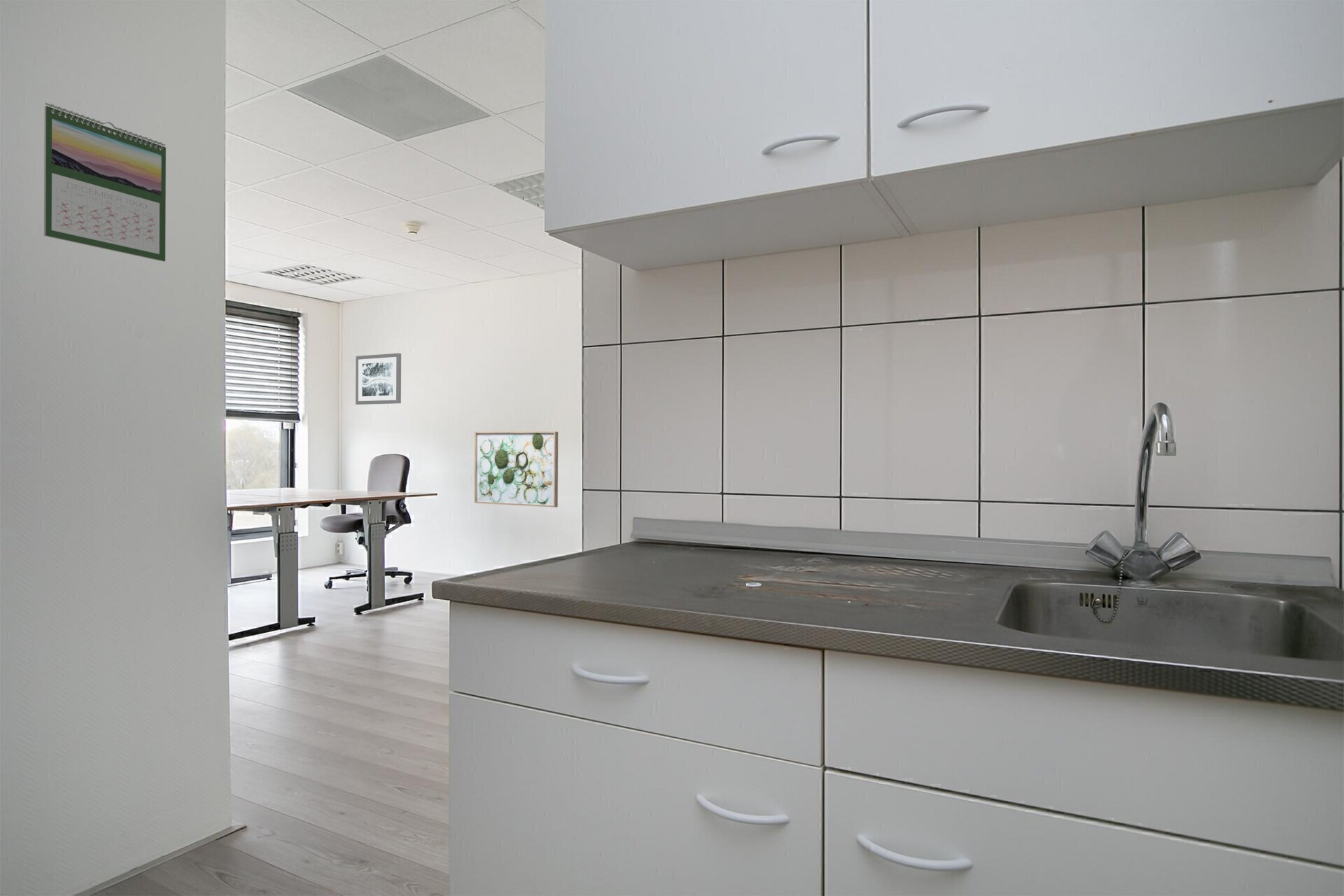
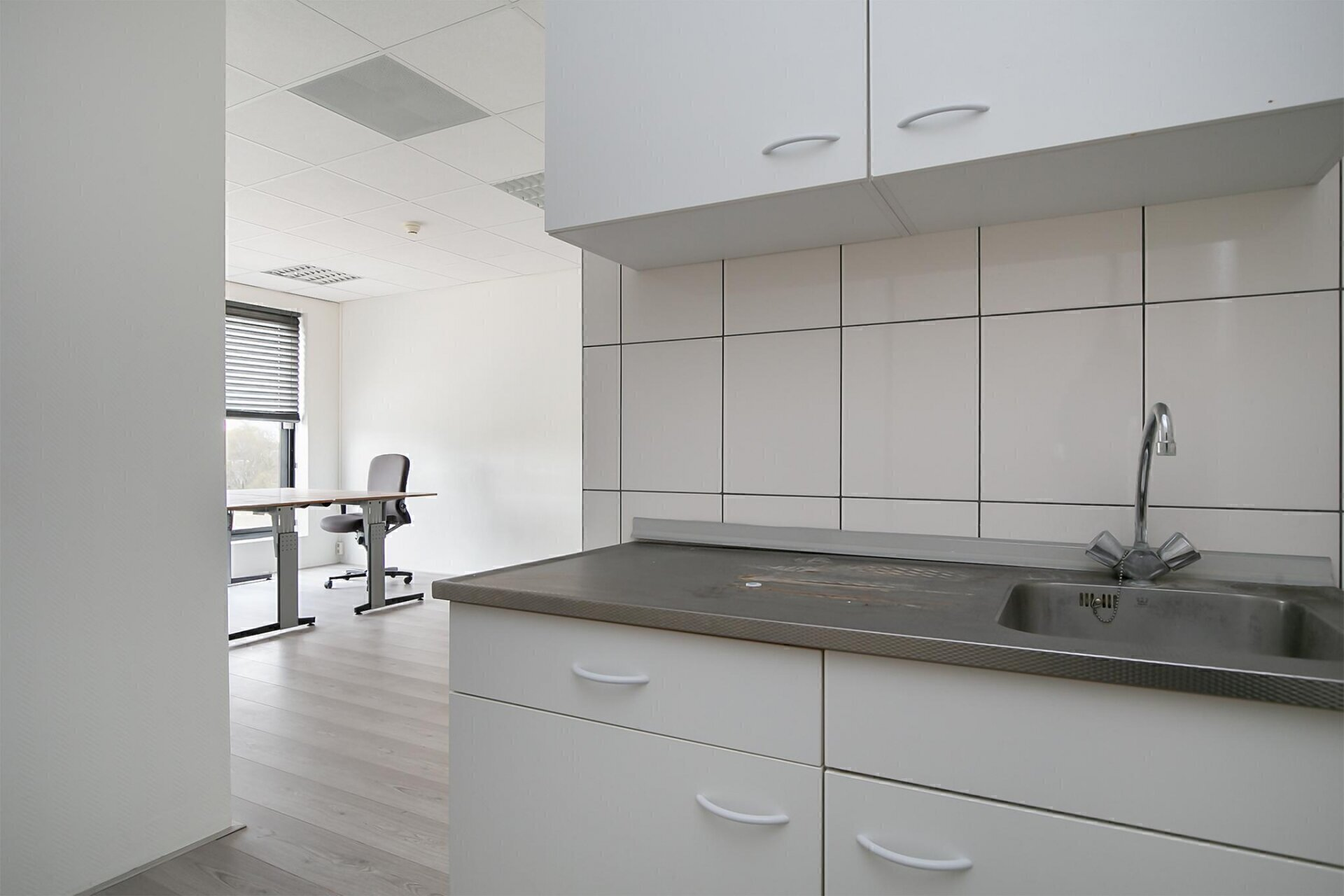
- wall art [355,353,402,405]
- calendar [43,102,167,262]
- wall art [474,431,559,508]
